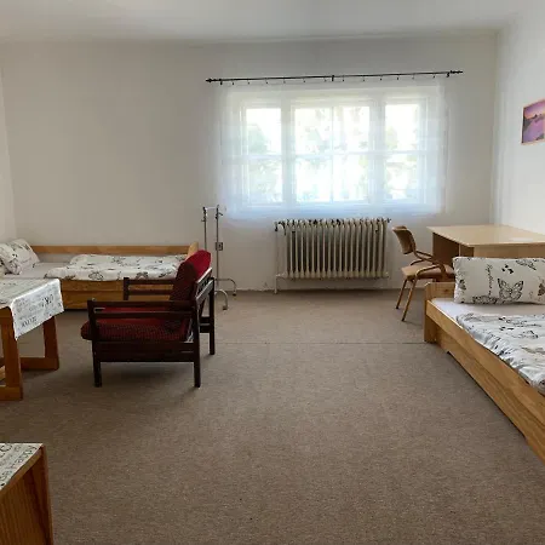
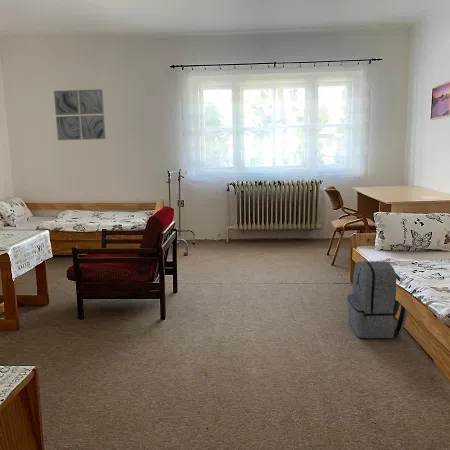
+ backpack [346,260,408,339]
+ wall art [53,88,107,141]
